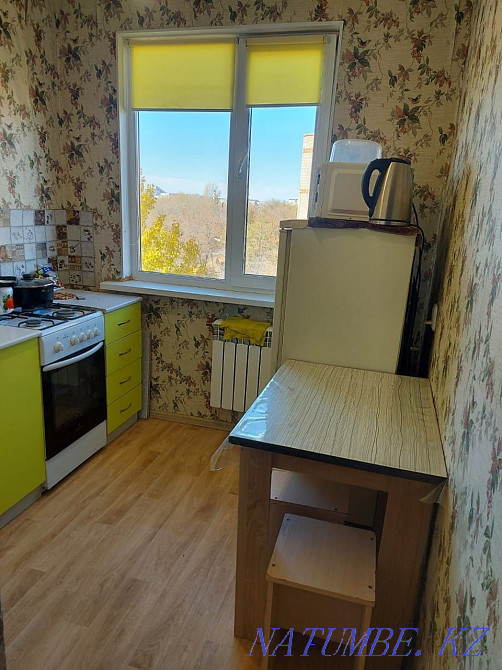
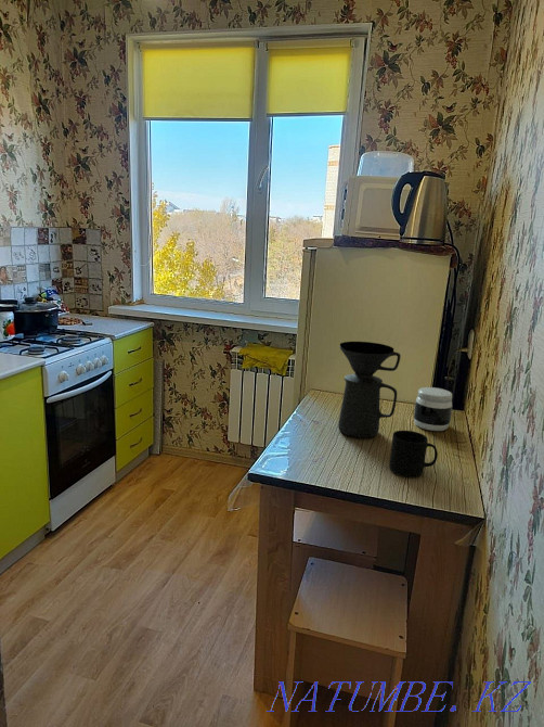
+ coffee maker [337,341,402,439]
+ jar [413,386,453,432]
+ mug [388,430,439,479]
